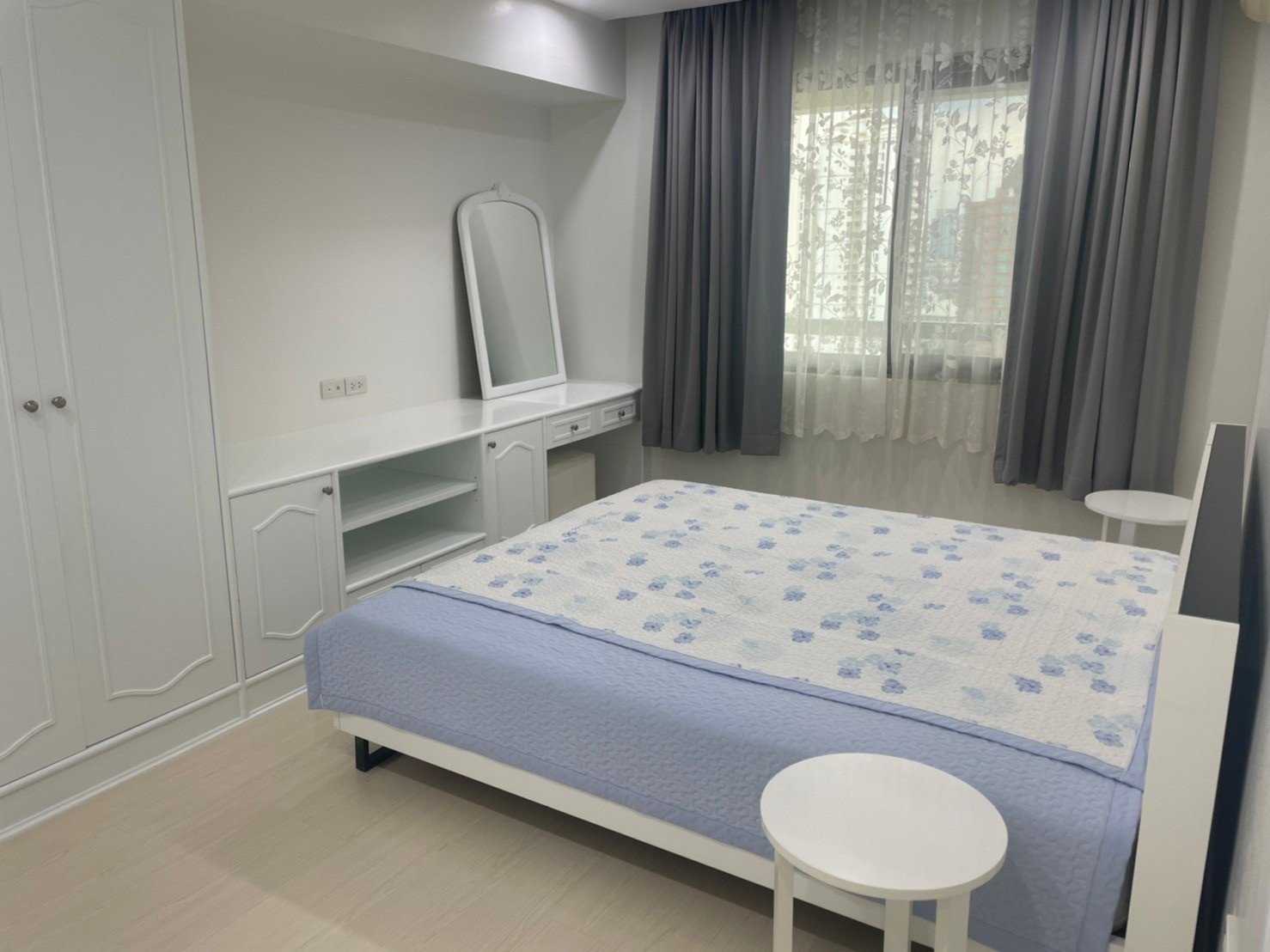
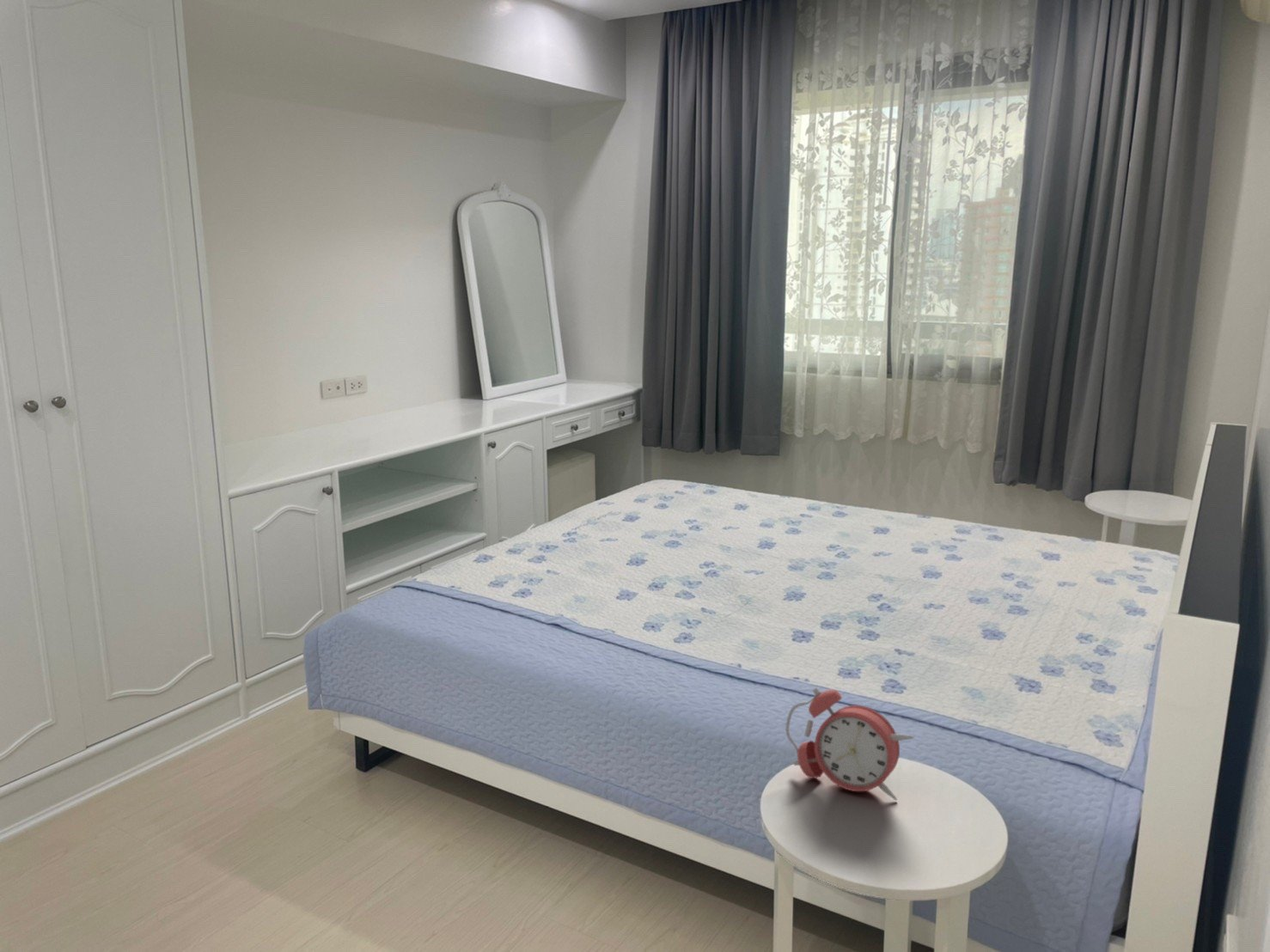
+ alarm clock [785,687,915,802]
